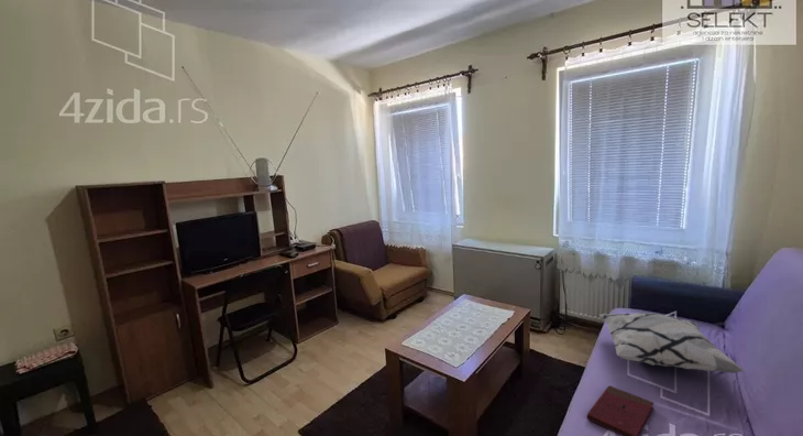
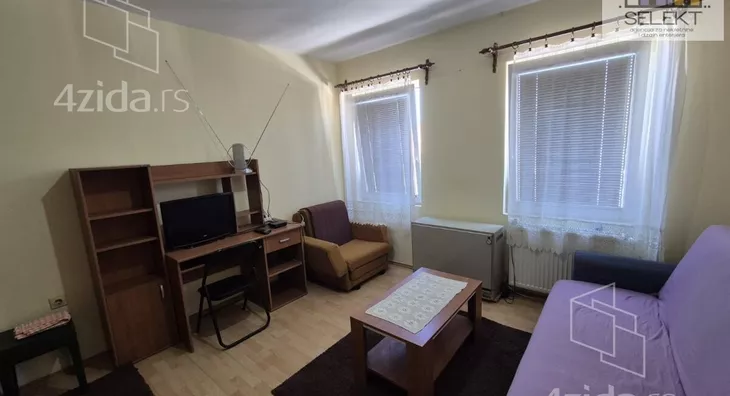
- decorative pillow [598,312,746,374]
- book [586,384,654,436]
